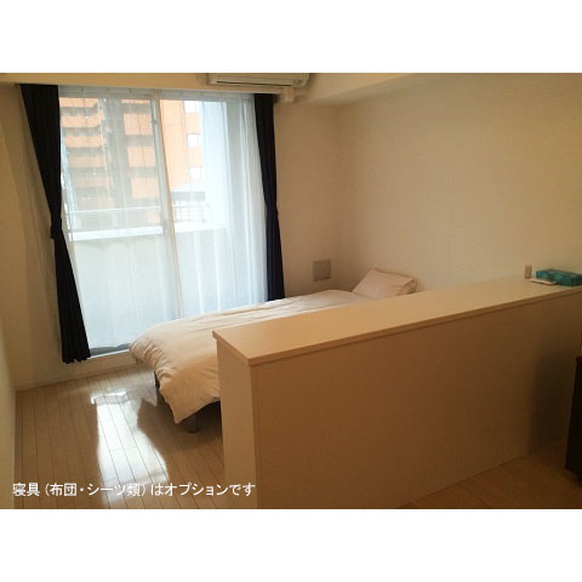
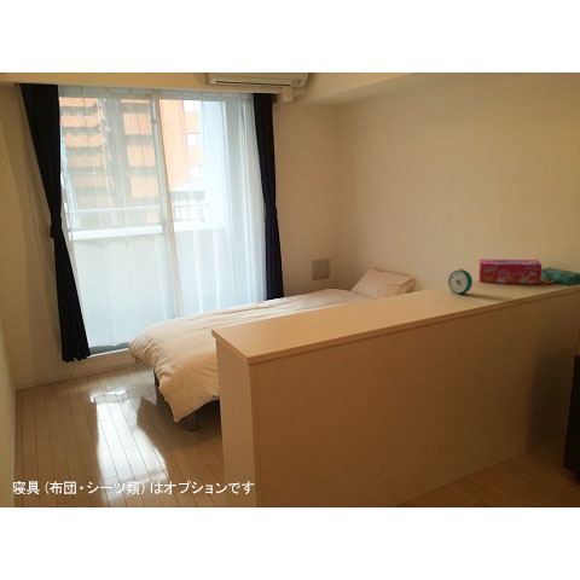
+ alarm clock [447,267,474,296]
+ tissue box [477,259,543,285]
